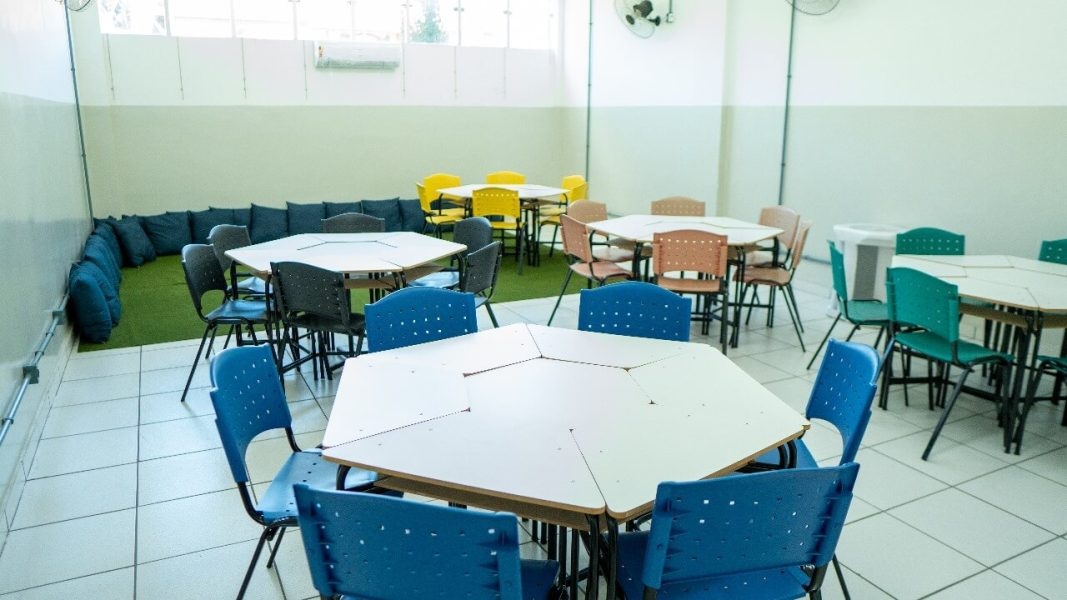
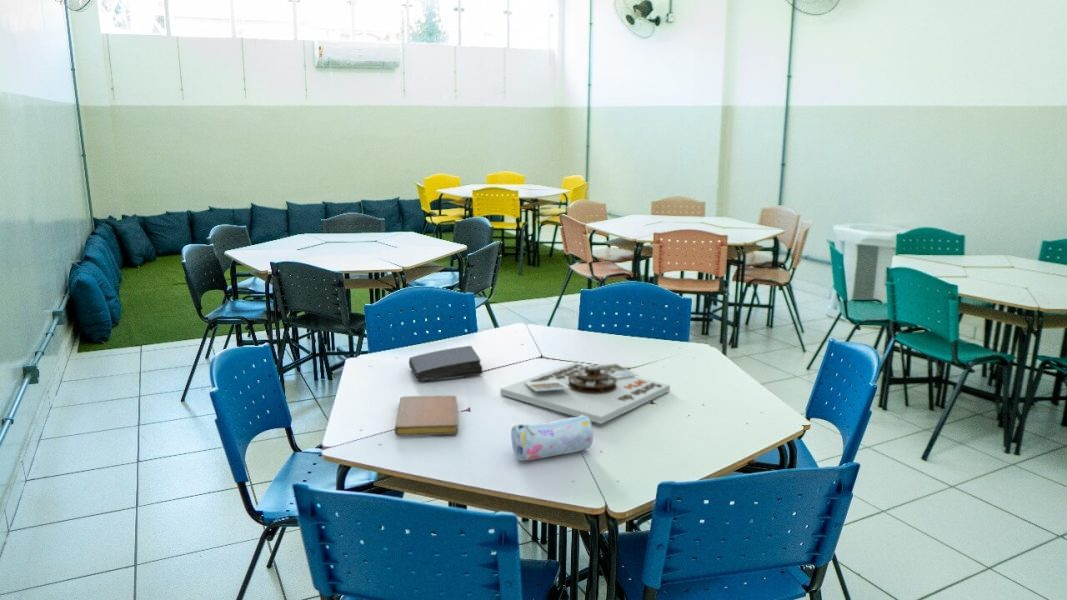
+ board game [499,362,671,425]
+ book [408,345,484,382]
+ pencil case [510,415,594,462]
+ notebook [394,394,459,437]
